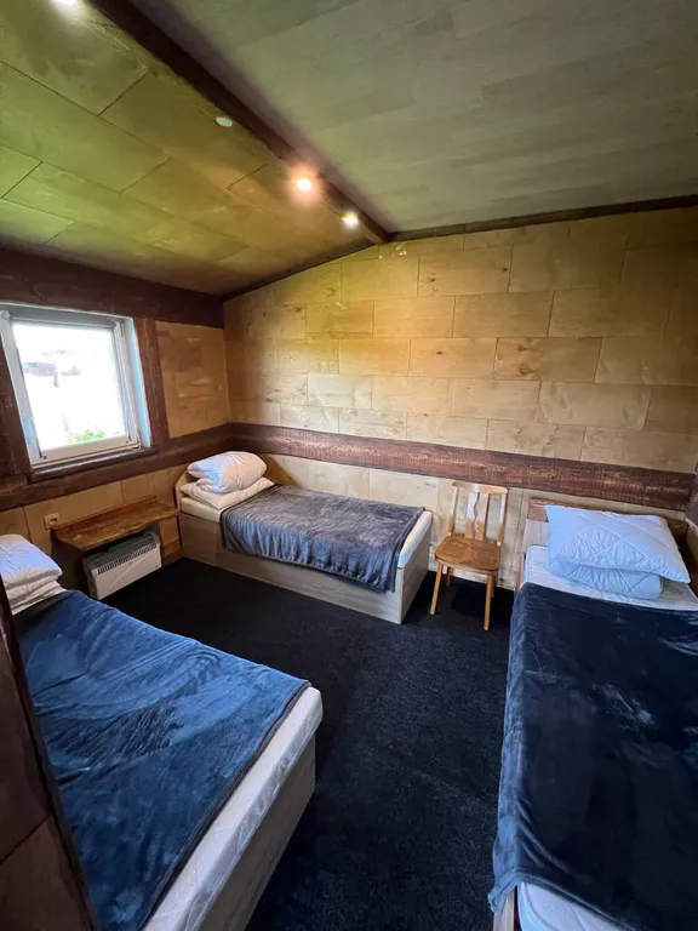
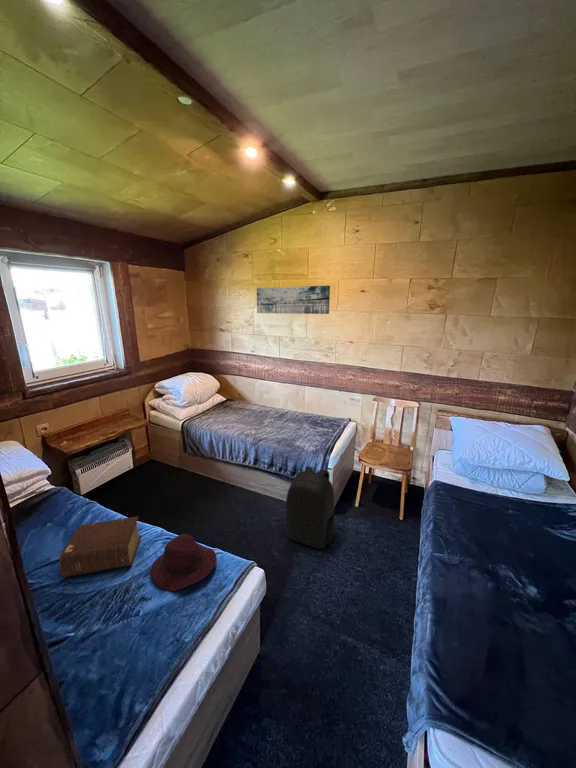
+ hat [149,533,218,592]
+ bible [58,515,142,578]
+ wall art [256,285,331,315]
+ backpack [285,465,336,550]
